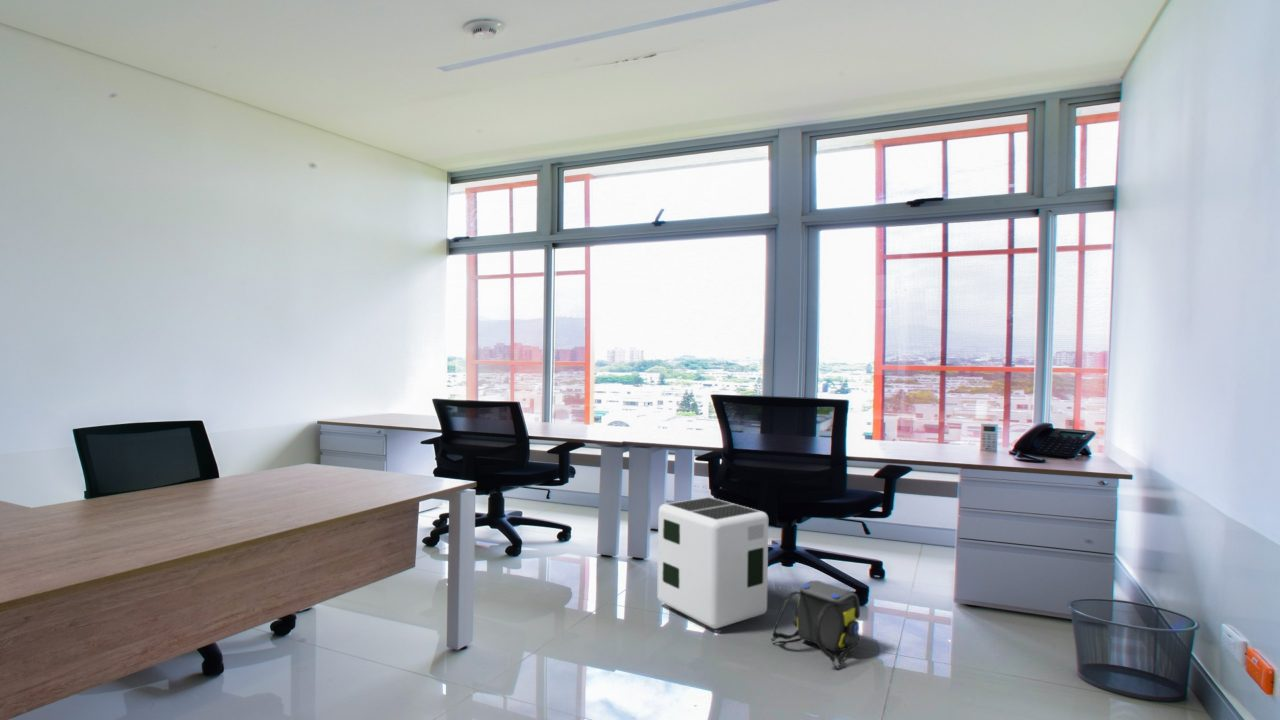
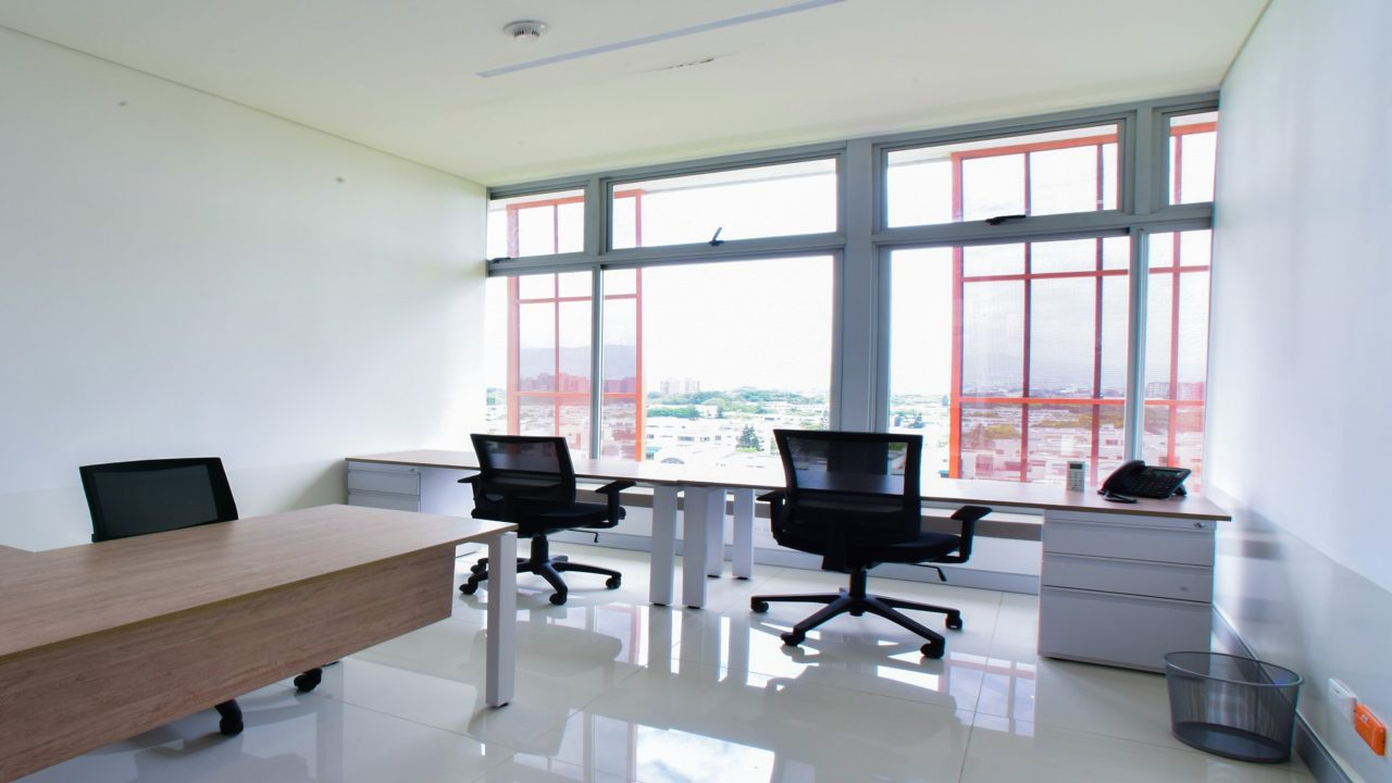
- shoulder bag [770,579,861,669]
- air purifier [656,496,769,630]
